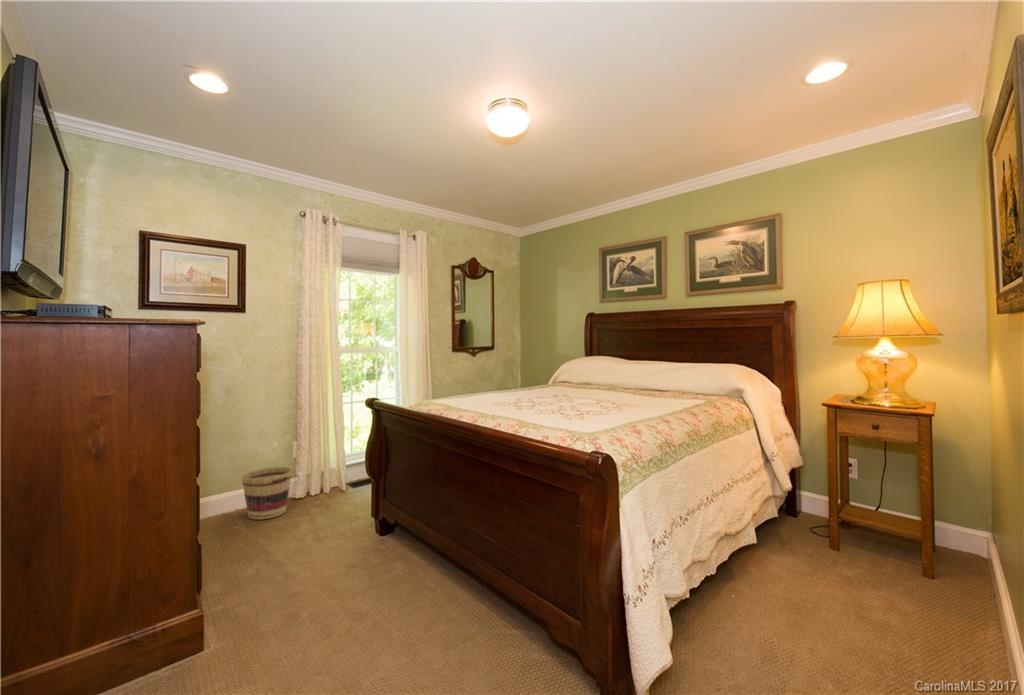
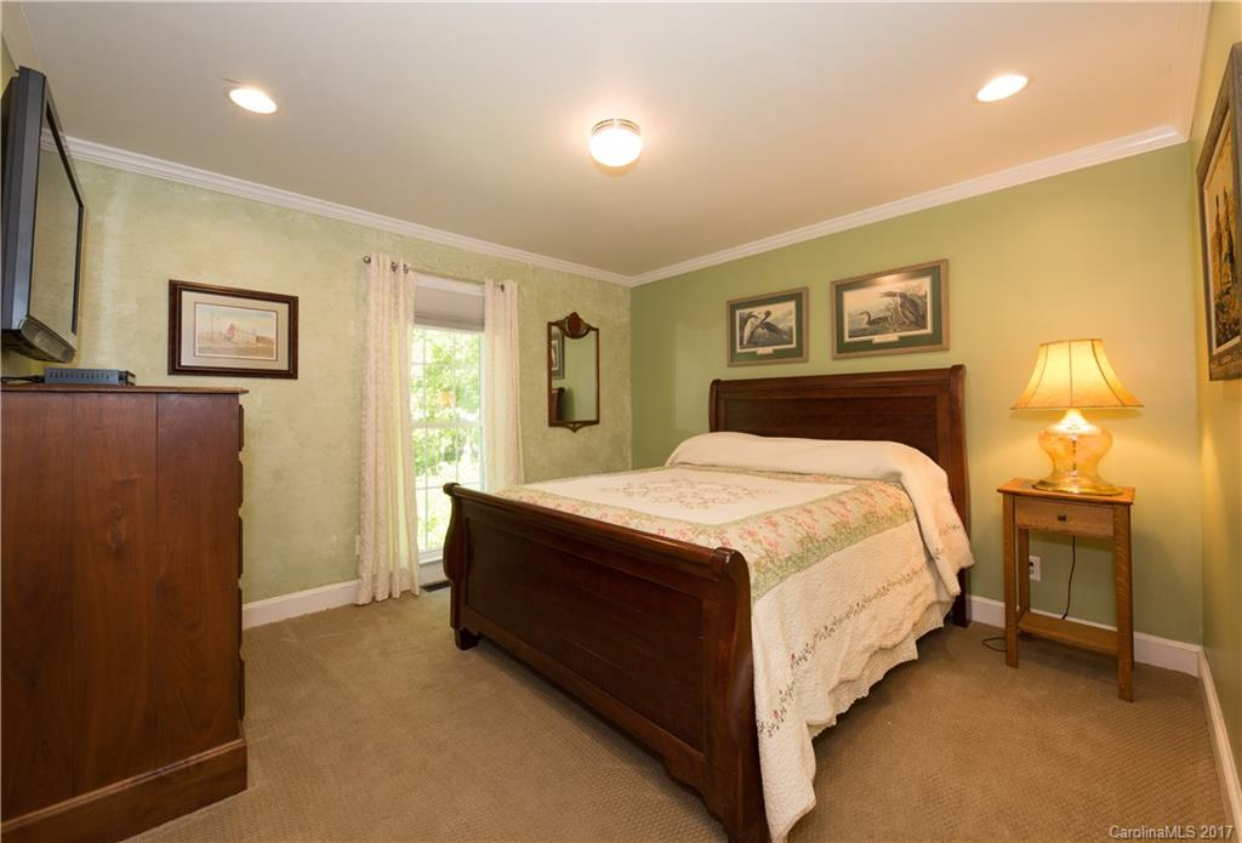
- basket [240,465,293,521]
